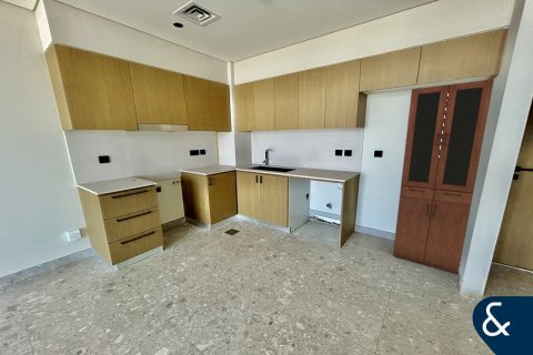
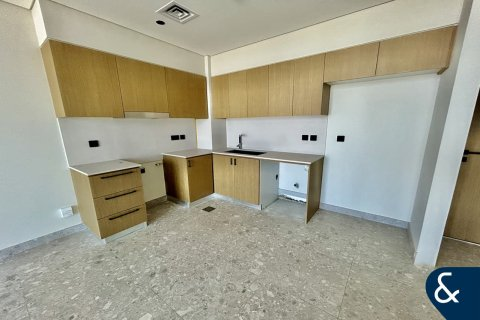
- cabinet [392,78,495,275]
